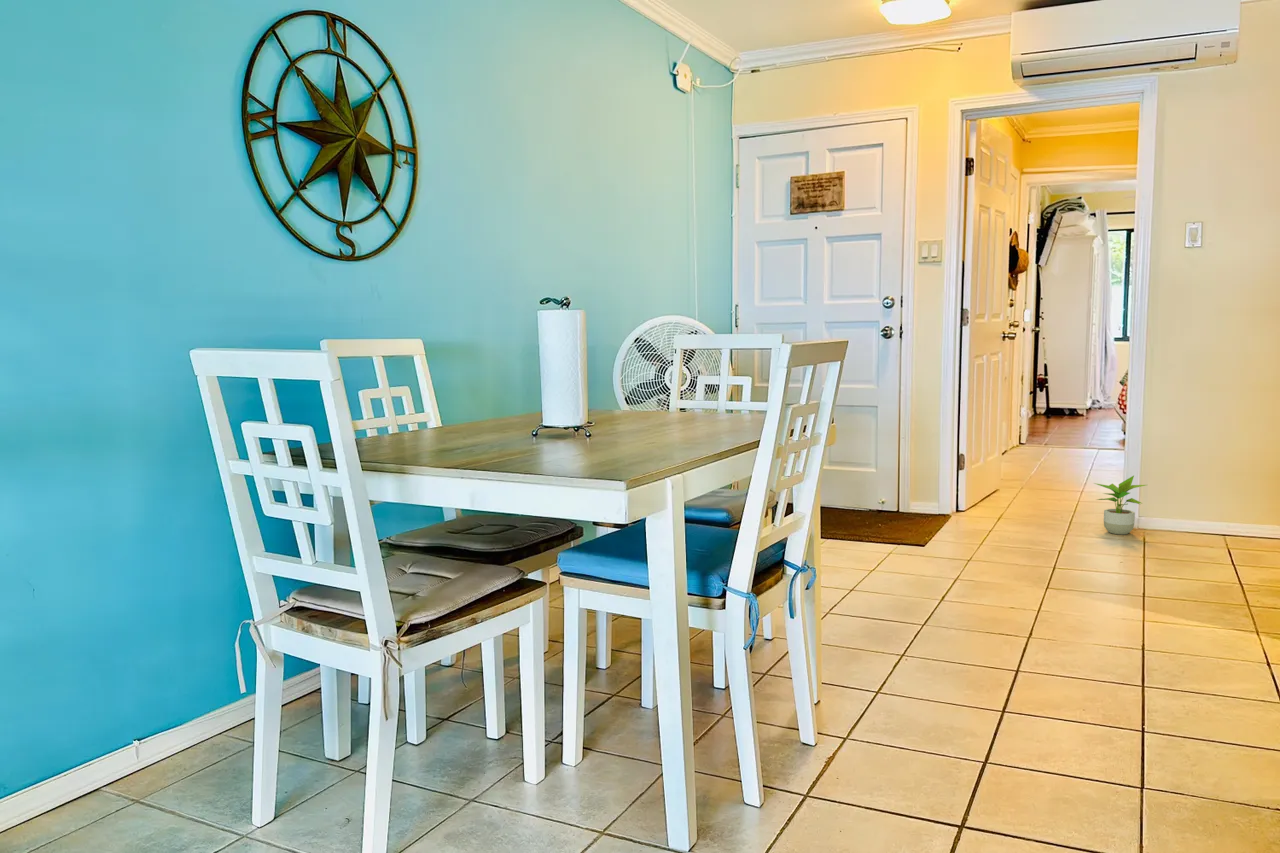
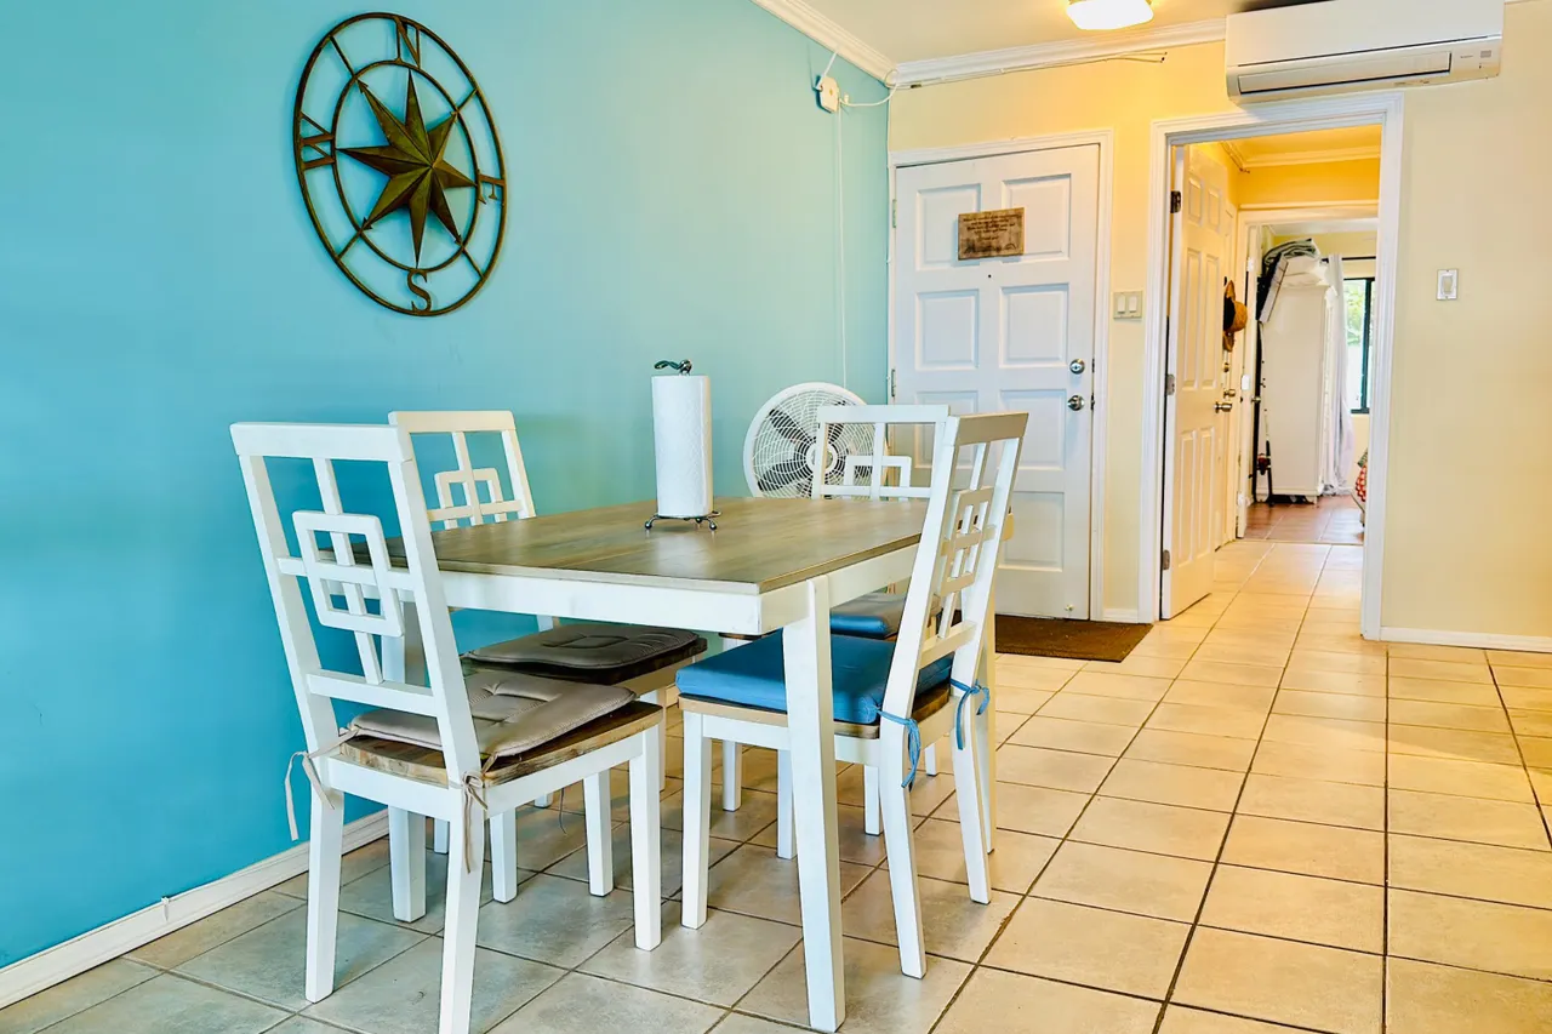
- potted plant [1093,475,1147,535]
